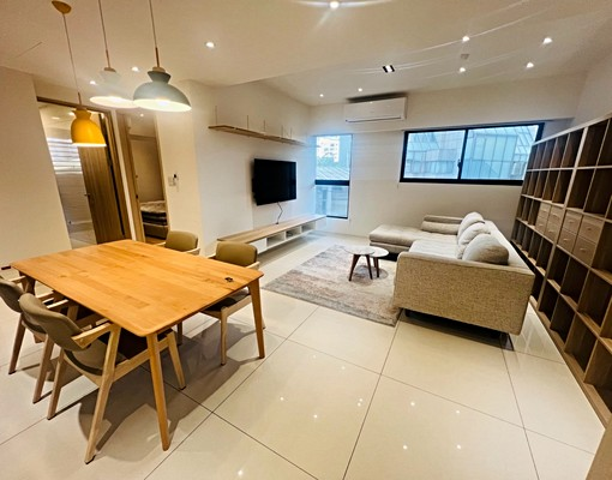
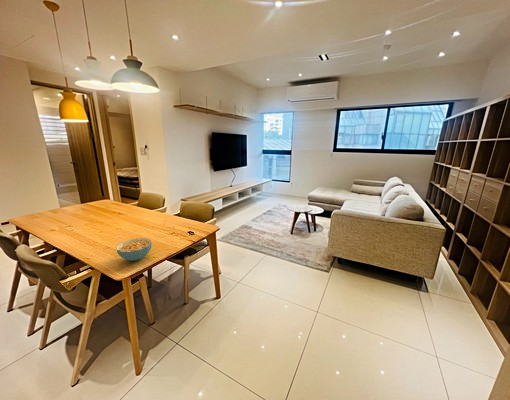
+ cereal bowl [115,237,153,262]
